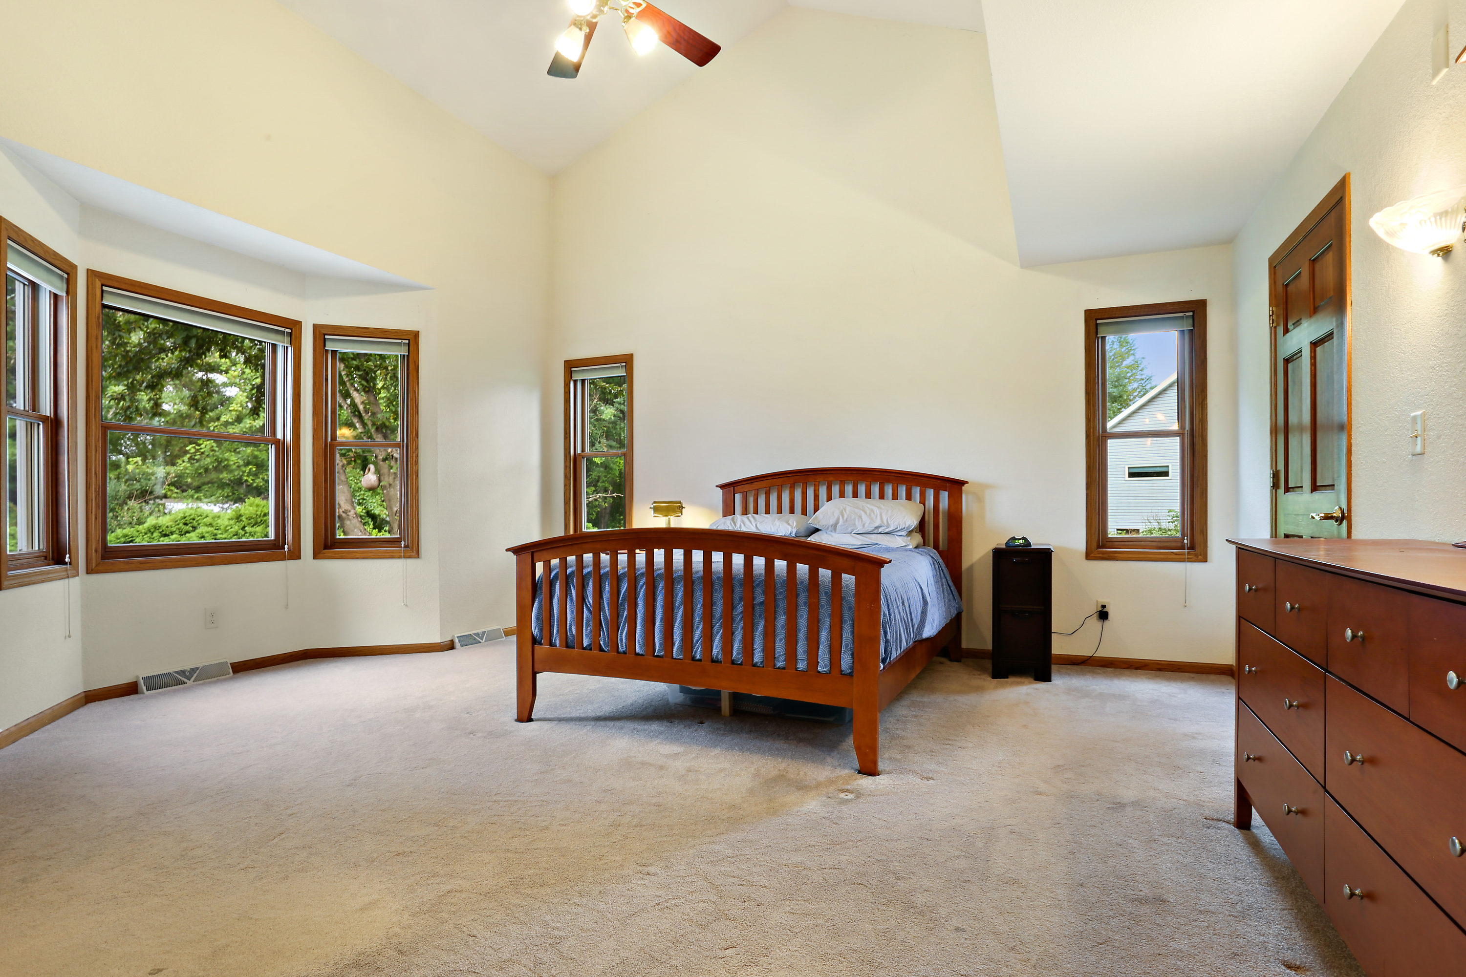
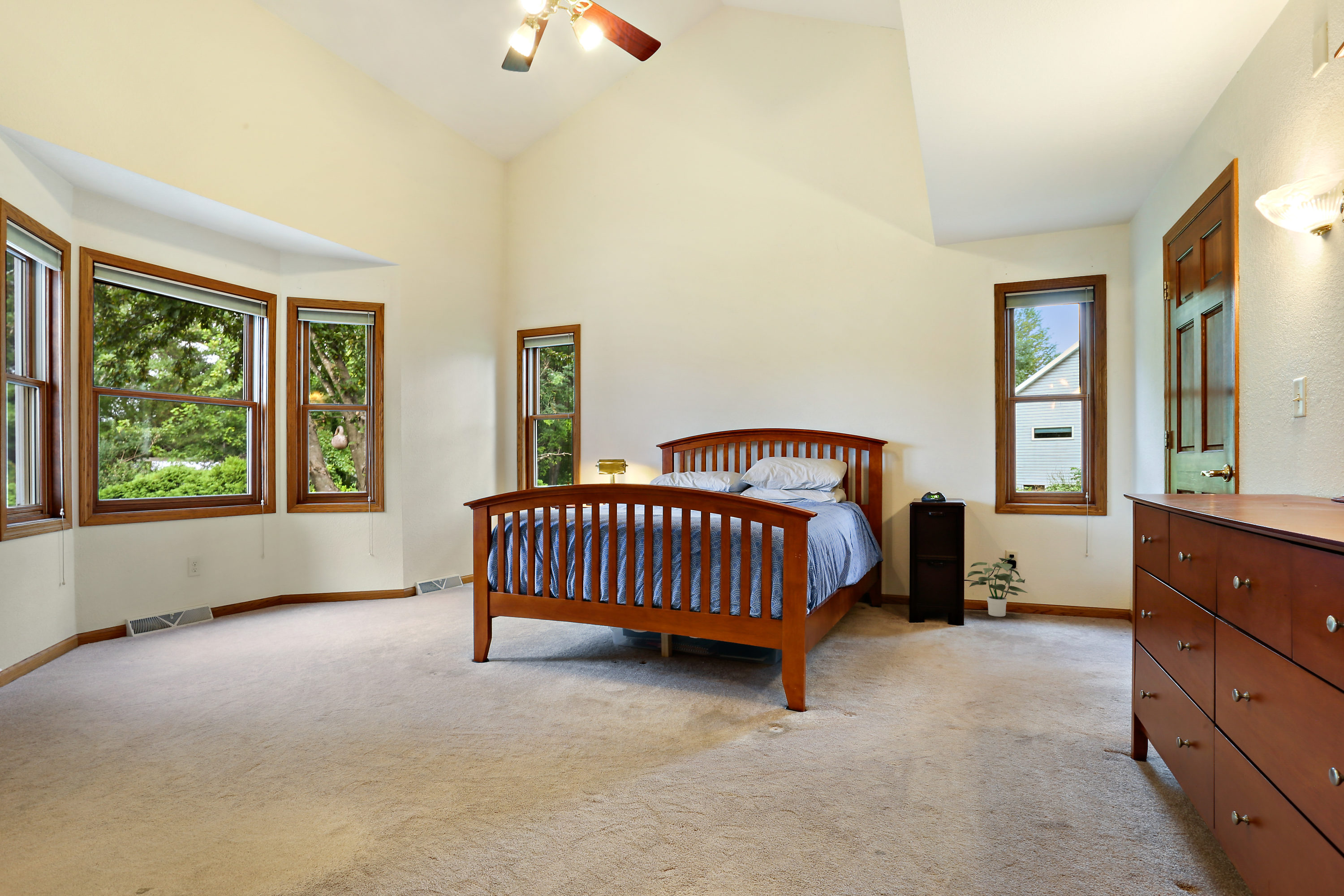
+ potted plant [966,557,1029,617]
